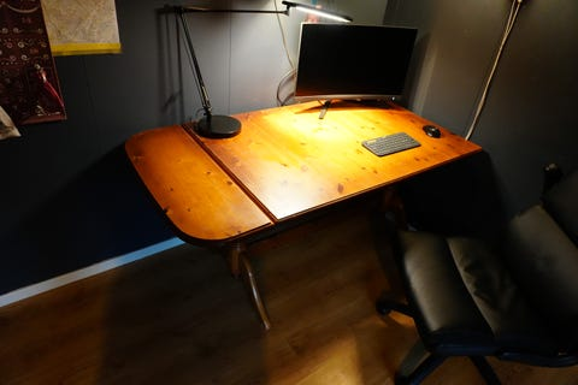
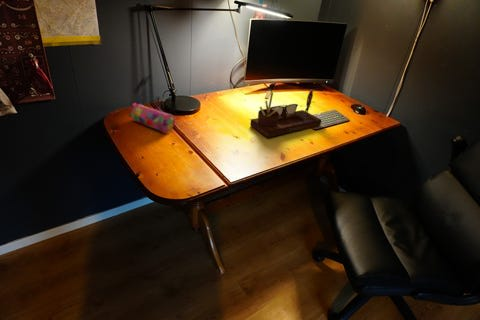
+ desk organizer [249,89,322,138]
+ pencil case [128,102,176,133]
